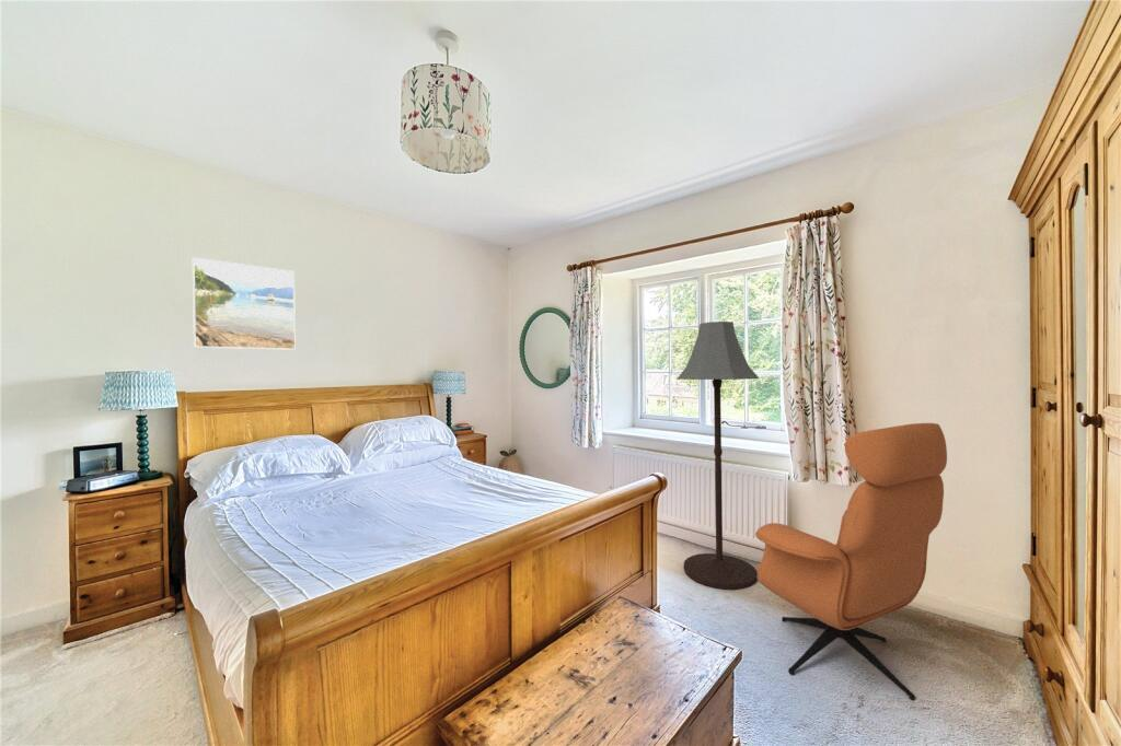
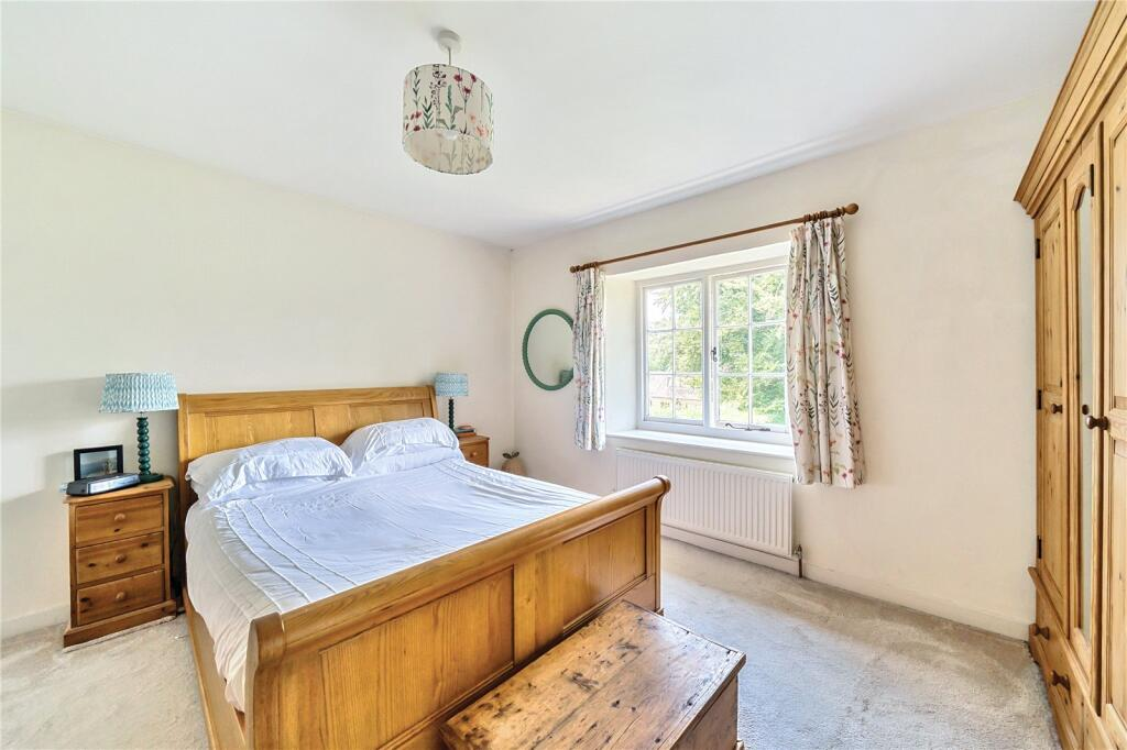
- armchair [754,422,948,701]
- floor lamp [677,320,760,591]
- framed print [192,256,297,351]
